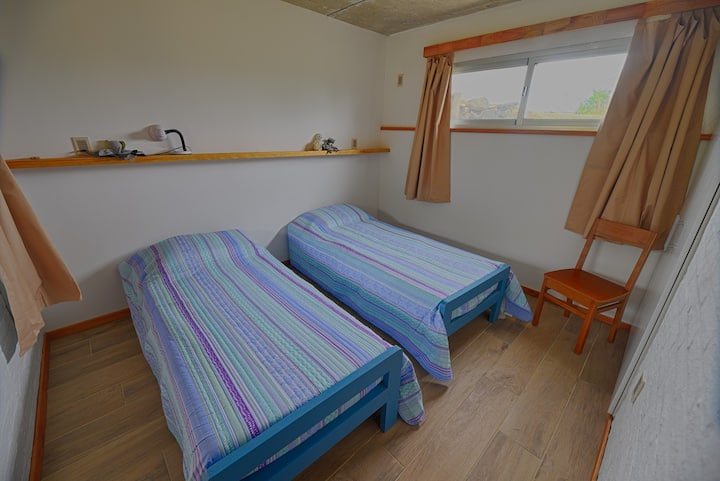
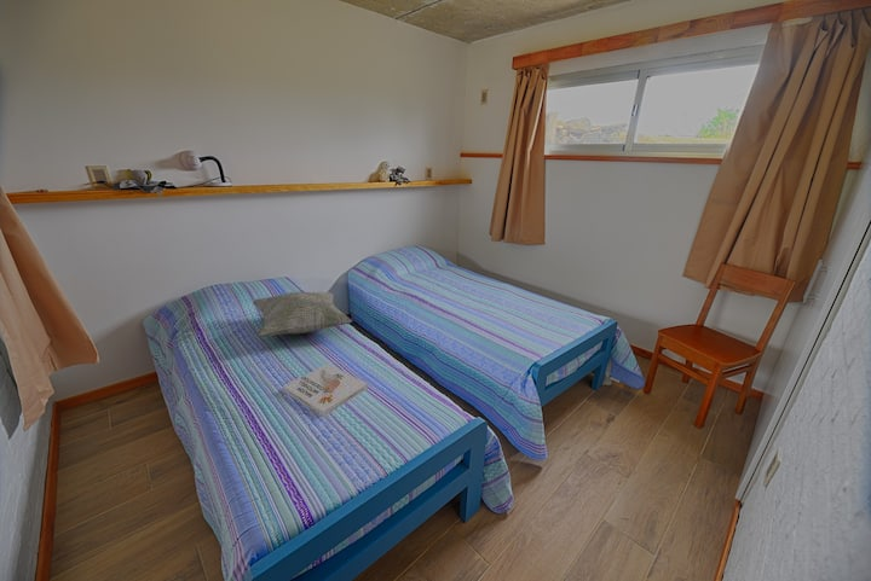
+ decorative pillow [252,291,353,337]
+ book [282,362,369,418]
